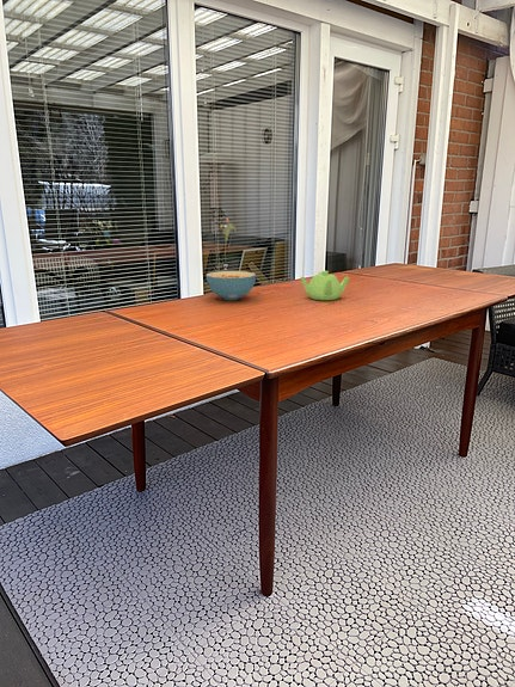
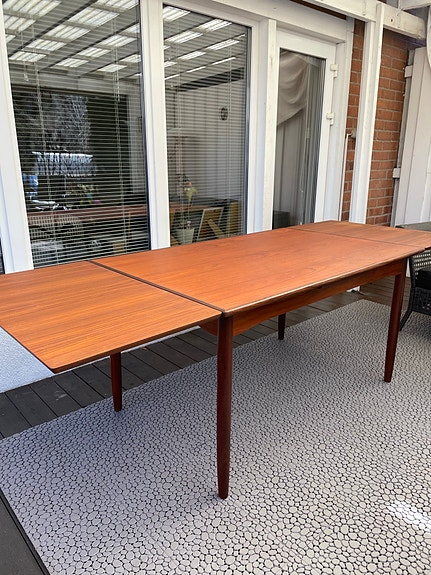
- cereal bowl [204,270,257,301]
- teapot [300,270,351,301]
